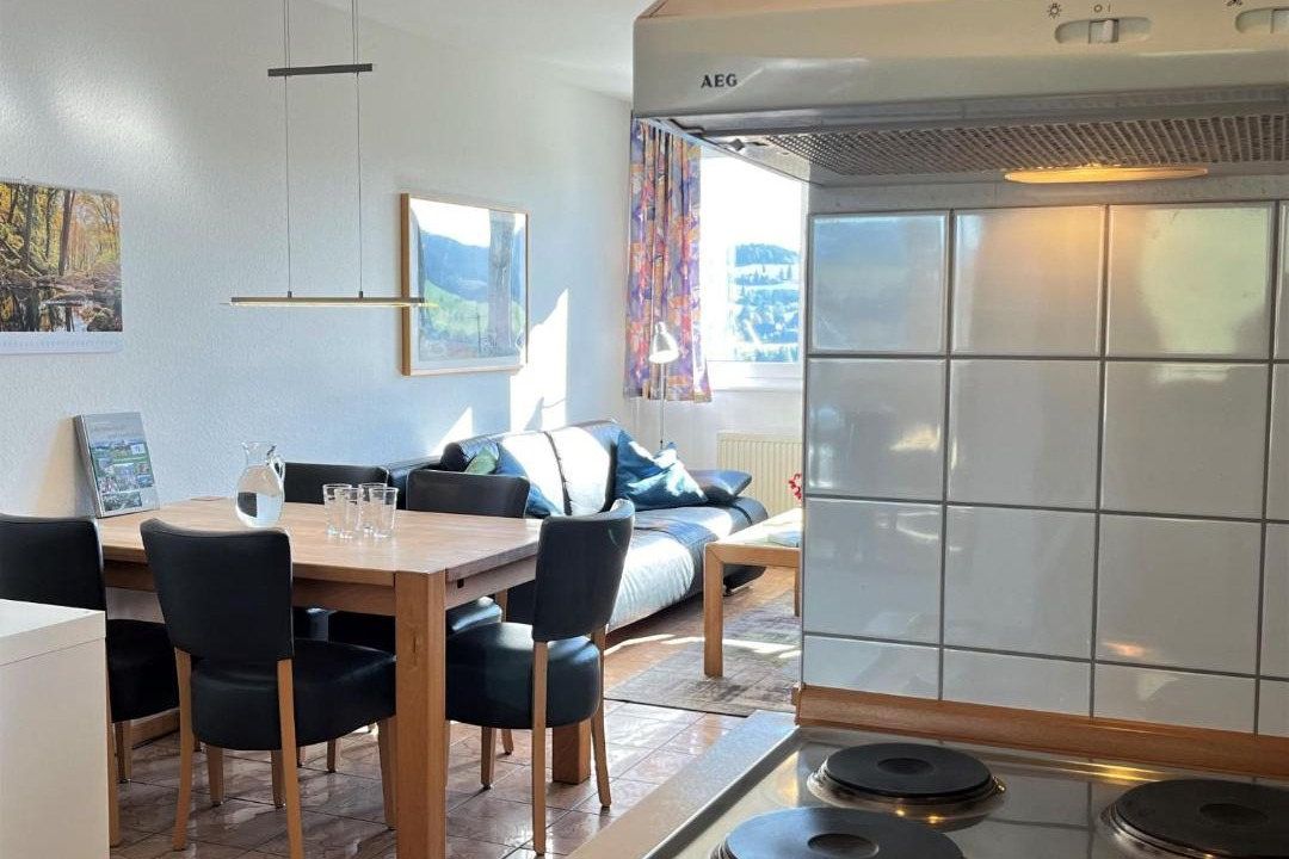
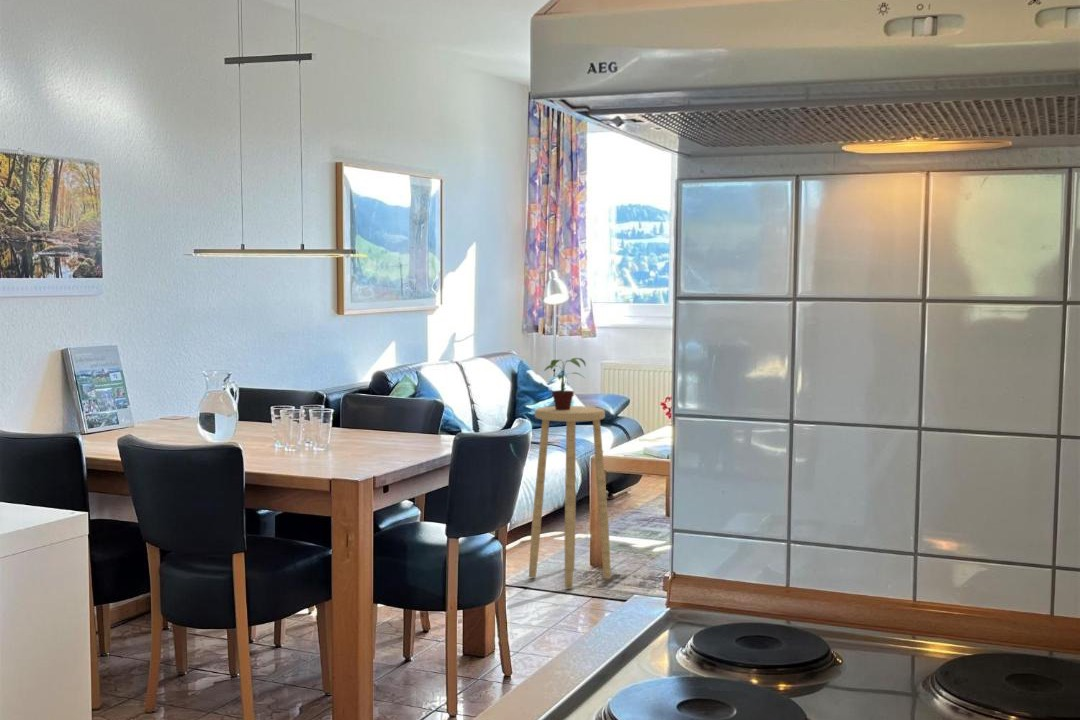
+ potted plant [543,357,587,410]
+ stool [528,405,612,589]
